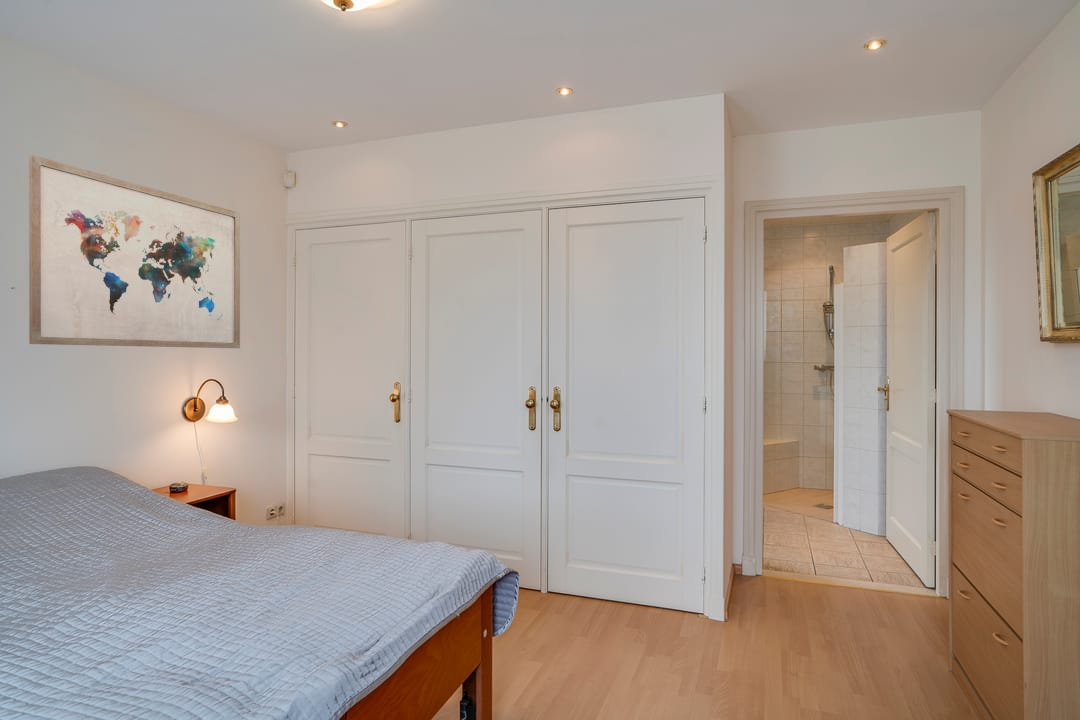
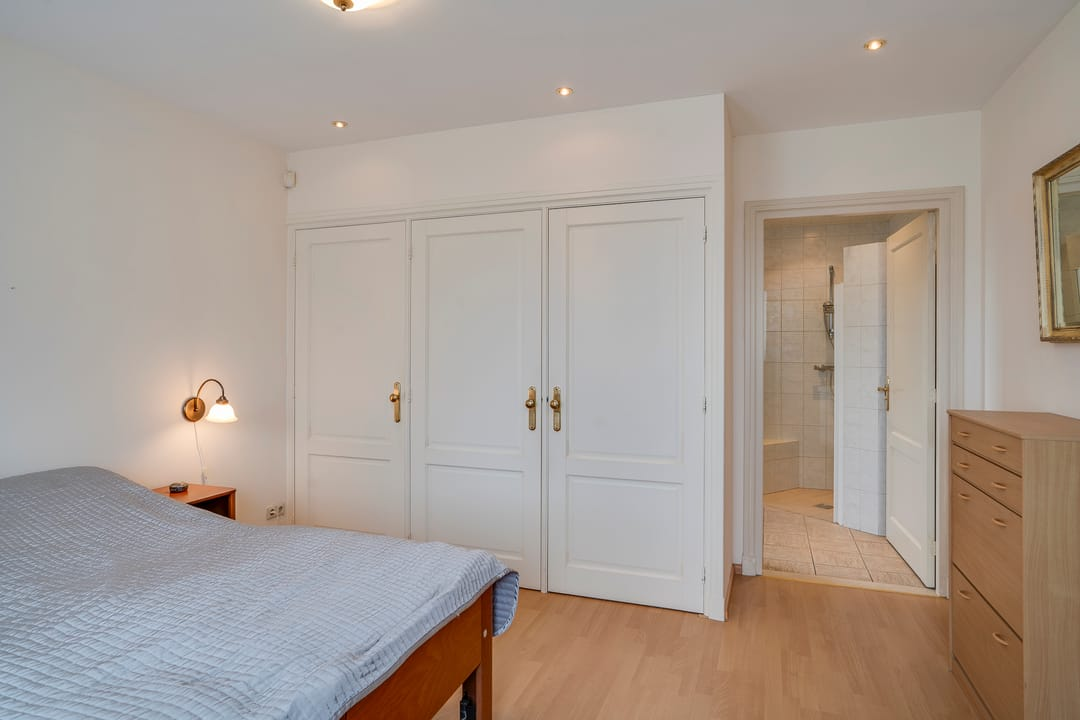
- wall art [28,154,241,349]
